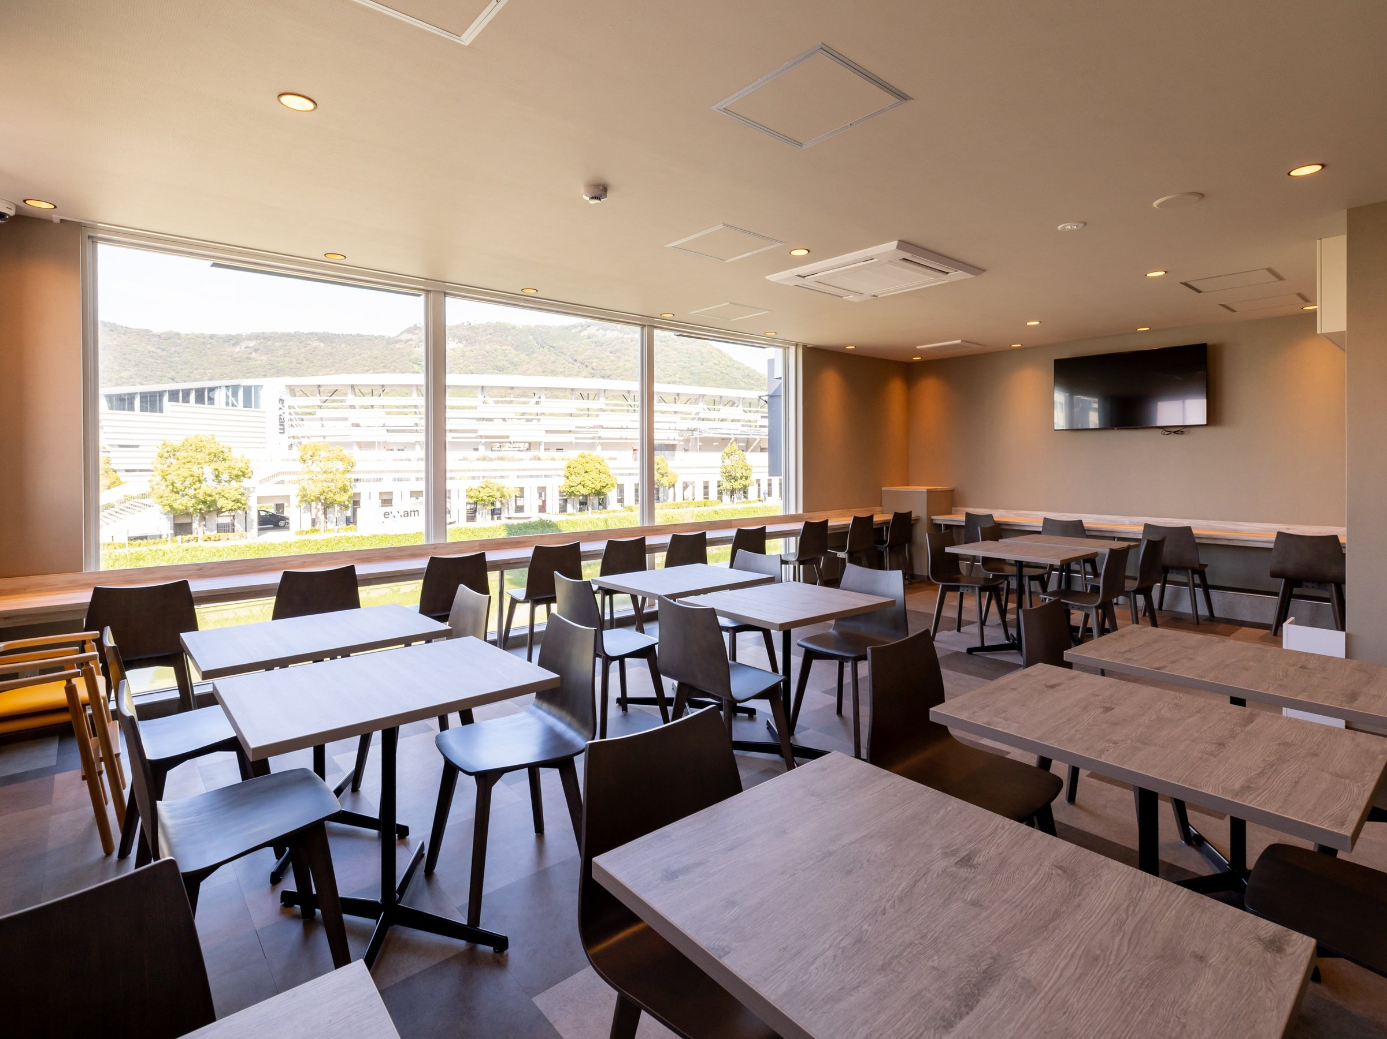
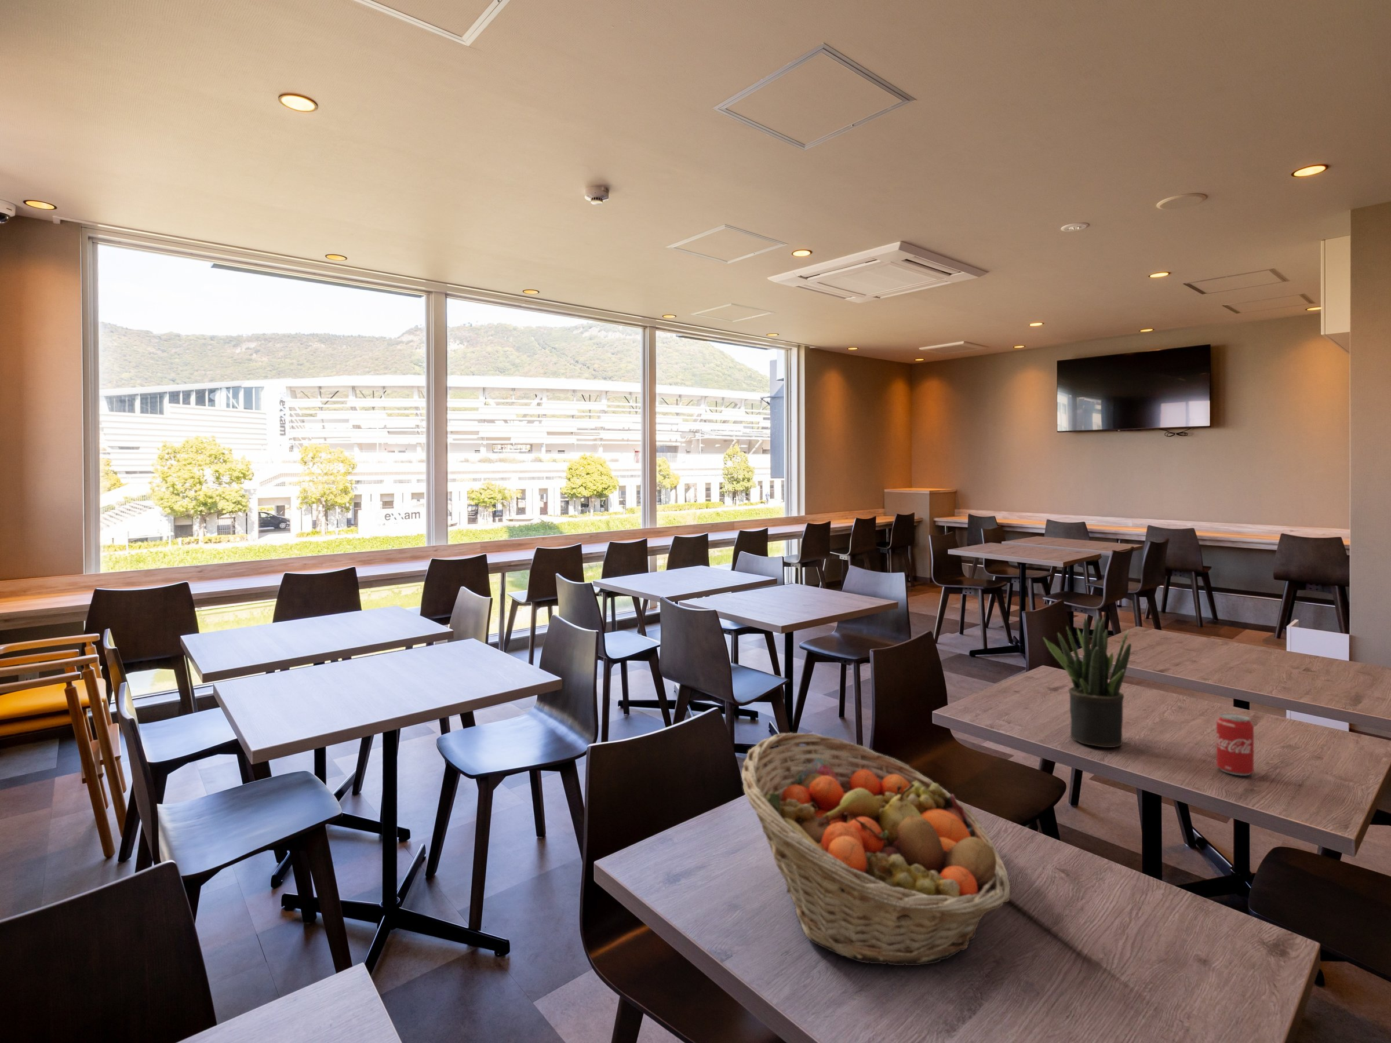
+ potted plant [1043,616,1131,748]
+ beverage can [1216,713,1254,777]
+ fruit basket [740,733,1011,966]
